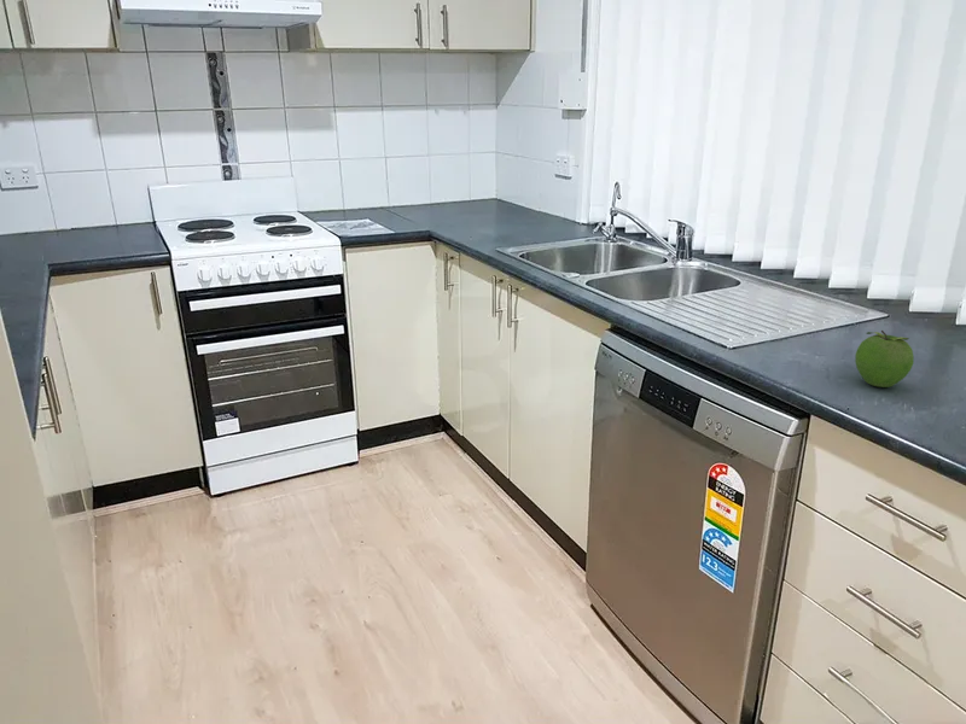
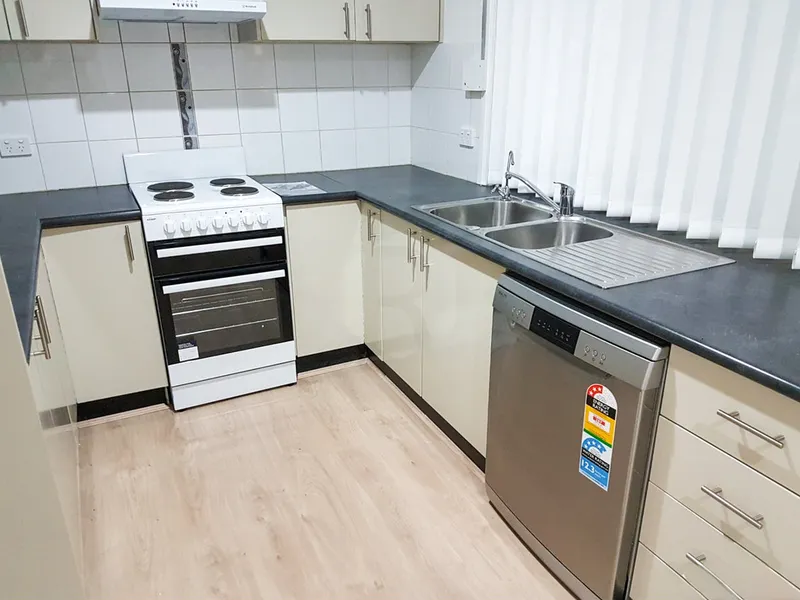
- fruit [854,329,915,389]
